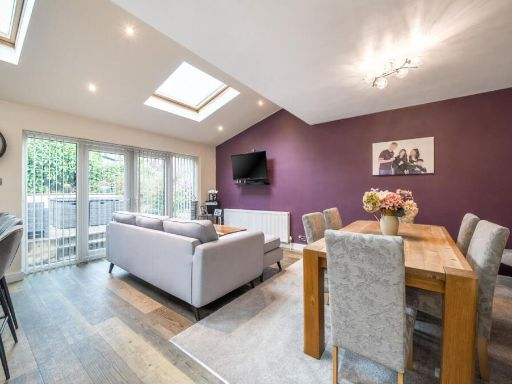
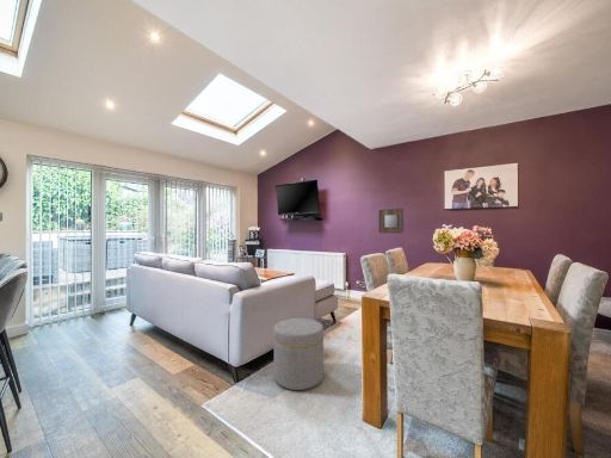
+ home mirror [377,208,405,234]
+ ottoman [272,317,325,391]
